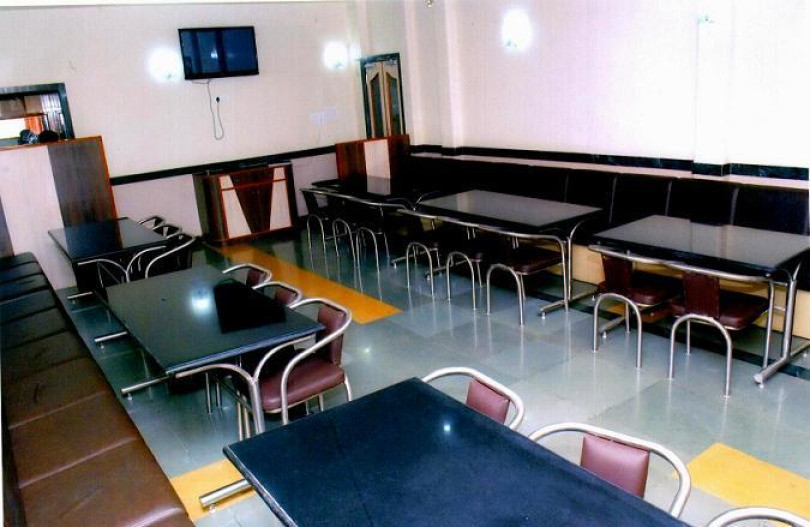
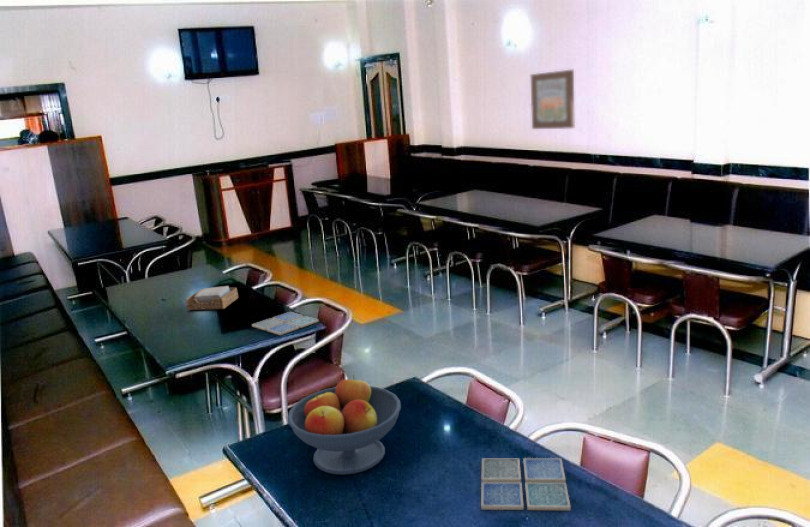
+ fruit bowl [286,374,402,476]
+ napkin holder [185,285,239,311]
+ wall art [530,69,576,130]
+ drink coaster [251,311,320,336]
+ drink coaster [480,457,572,511]
